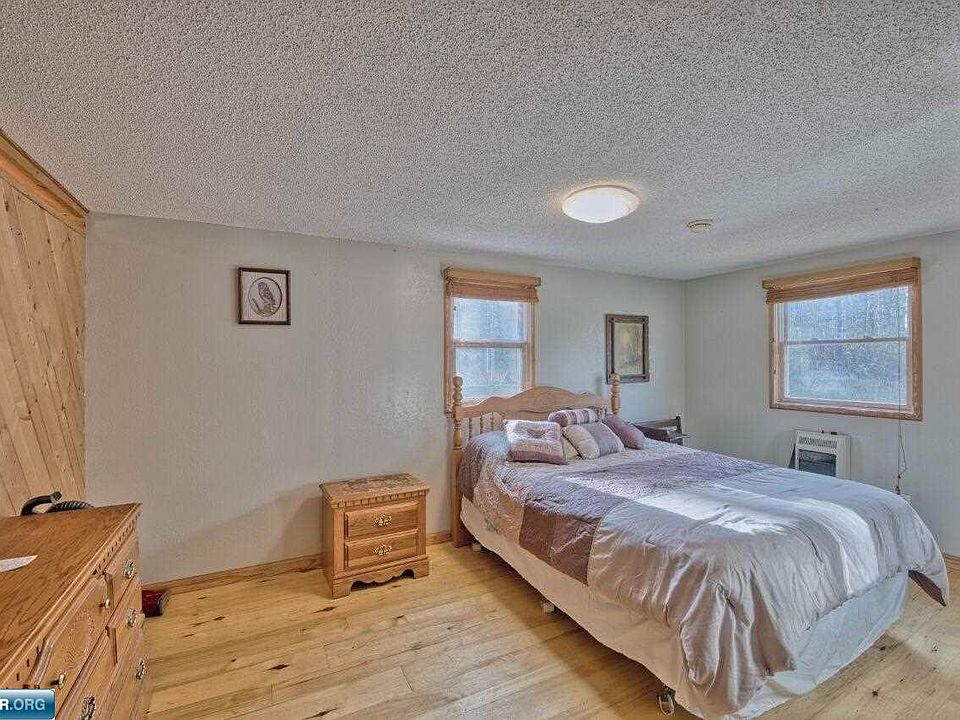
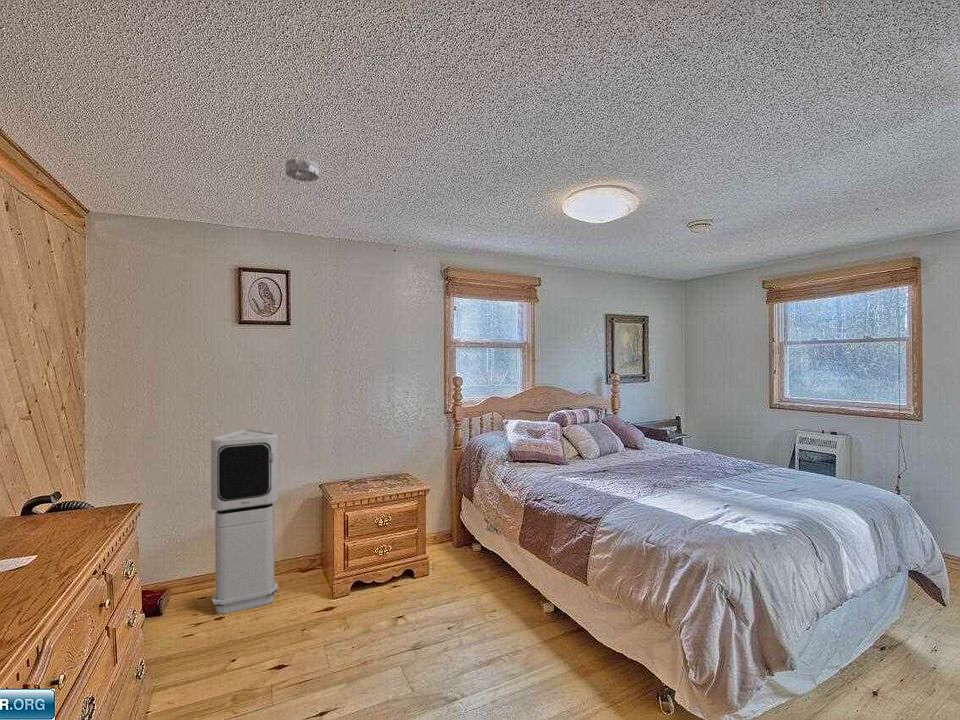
+ smoke detector [285,157,320,183]
+ air purifier [210,428,279,615]
